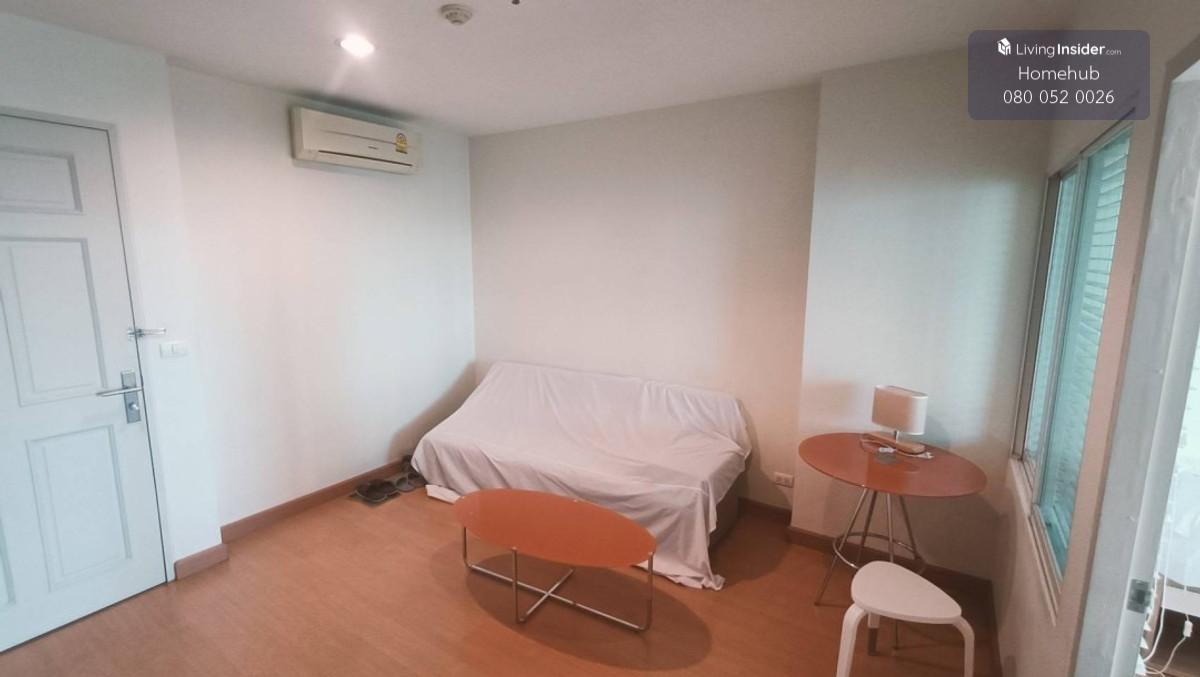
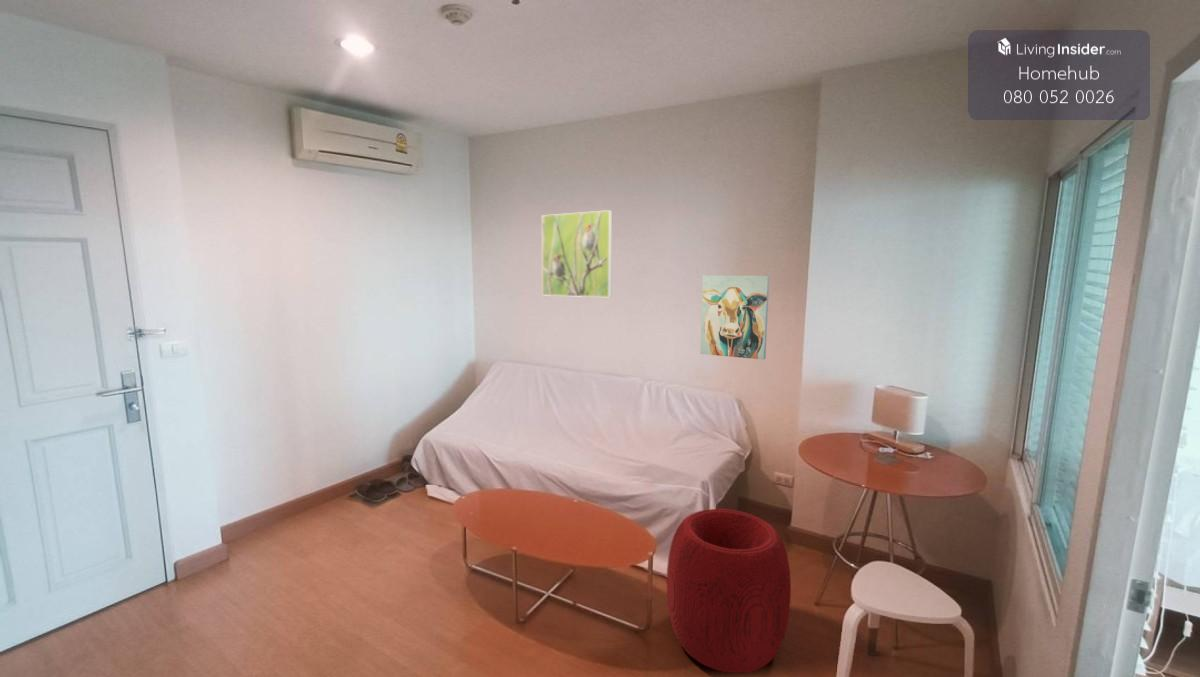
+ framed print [541,209,613,298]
+ pouf [666,508,792,674]
+ wall art [699,274,770,361]
